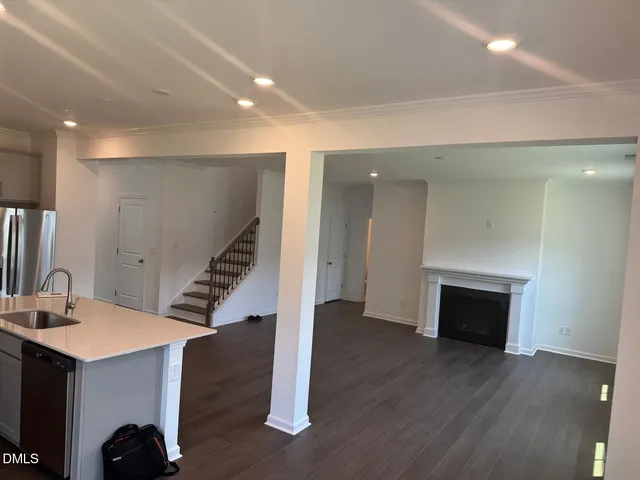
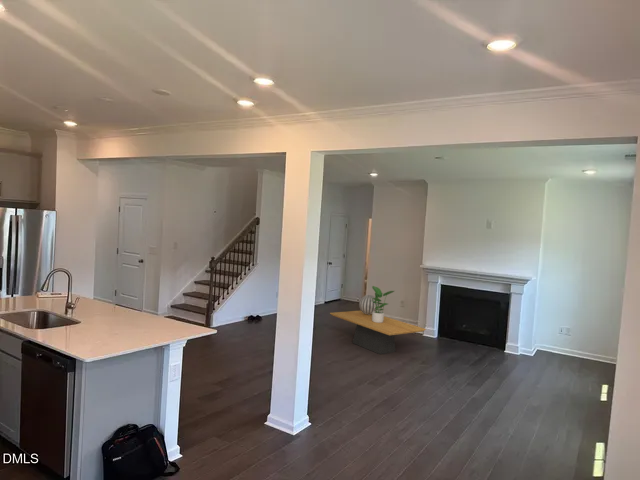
+ decorative sphere [358,294,378,315]
+ potted plant [371,285,395,323]
+ coffee table [329,310,427,355]
